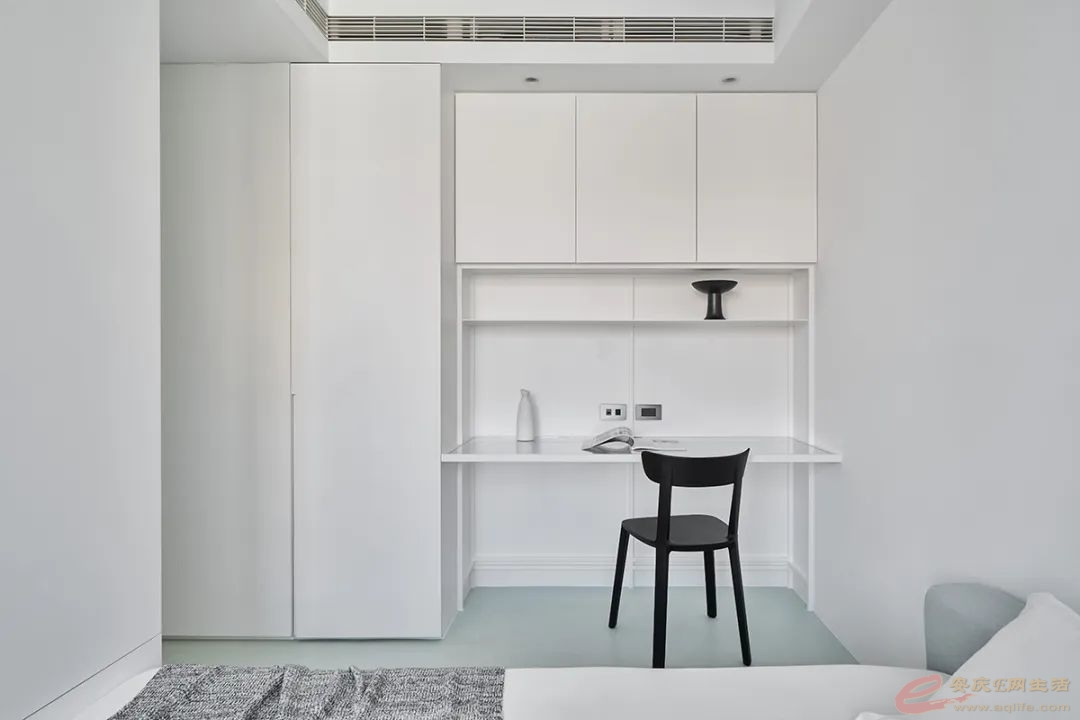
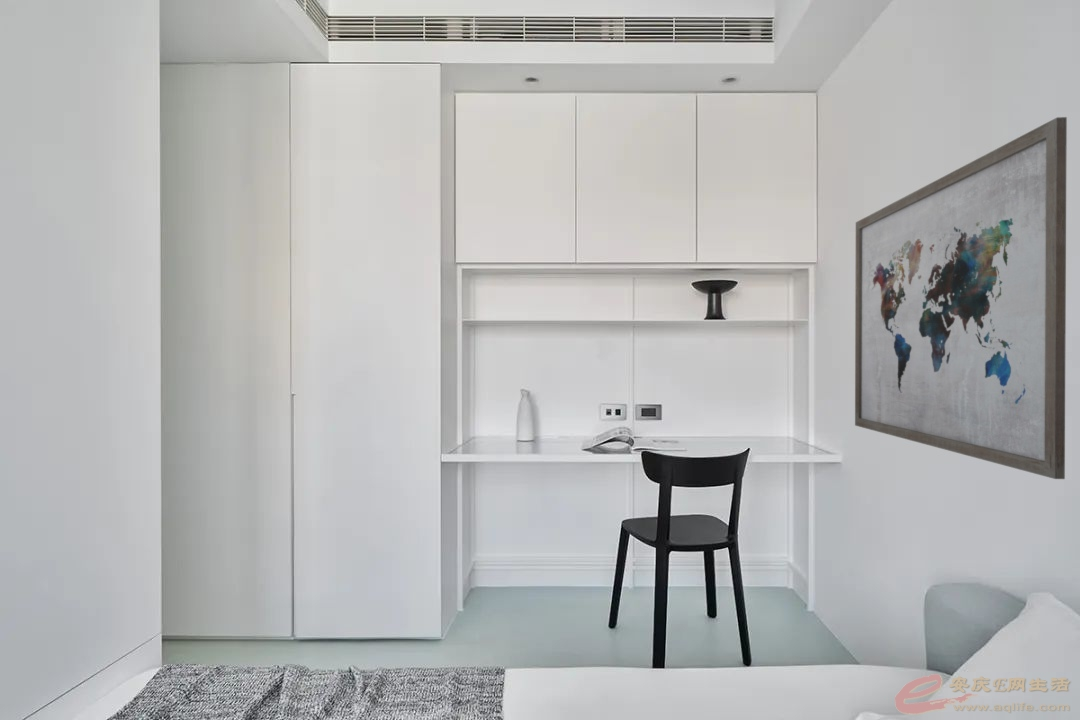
+ wall art [854,116,1068,480]
